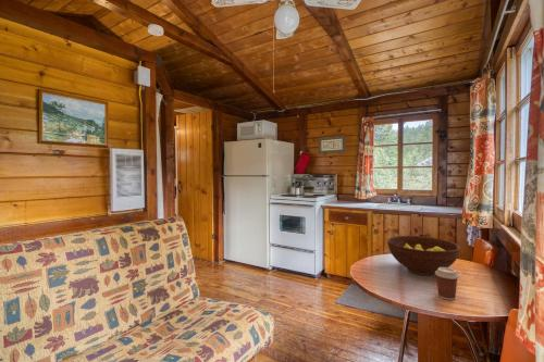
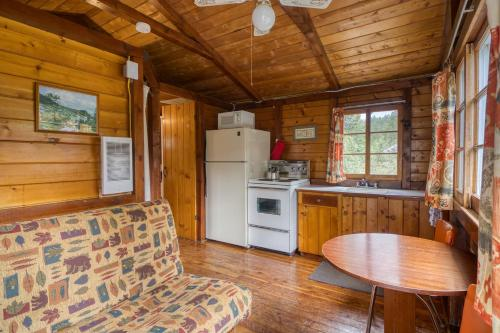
- coffee cup [434,267,460,301]
- fruit bowl [386,235,461,276]
